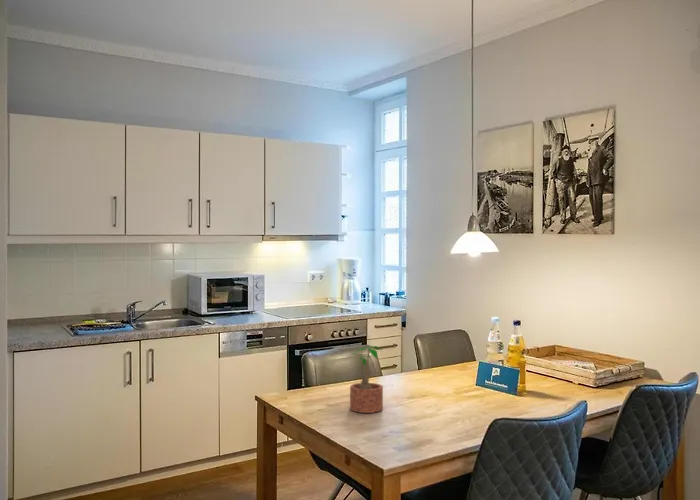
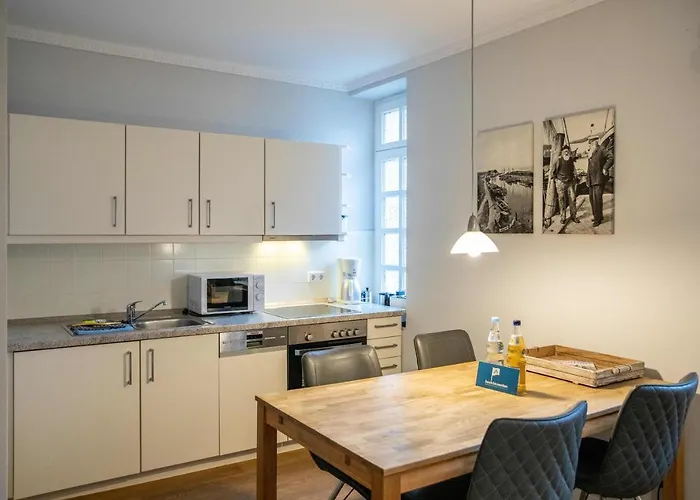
- potted plant [349,345,385,414]
